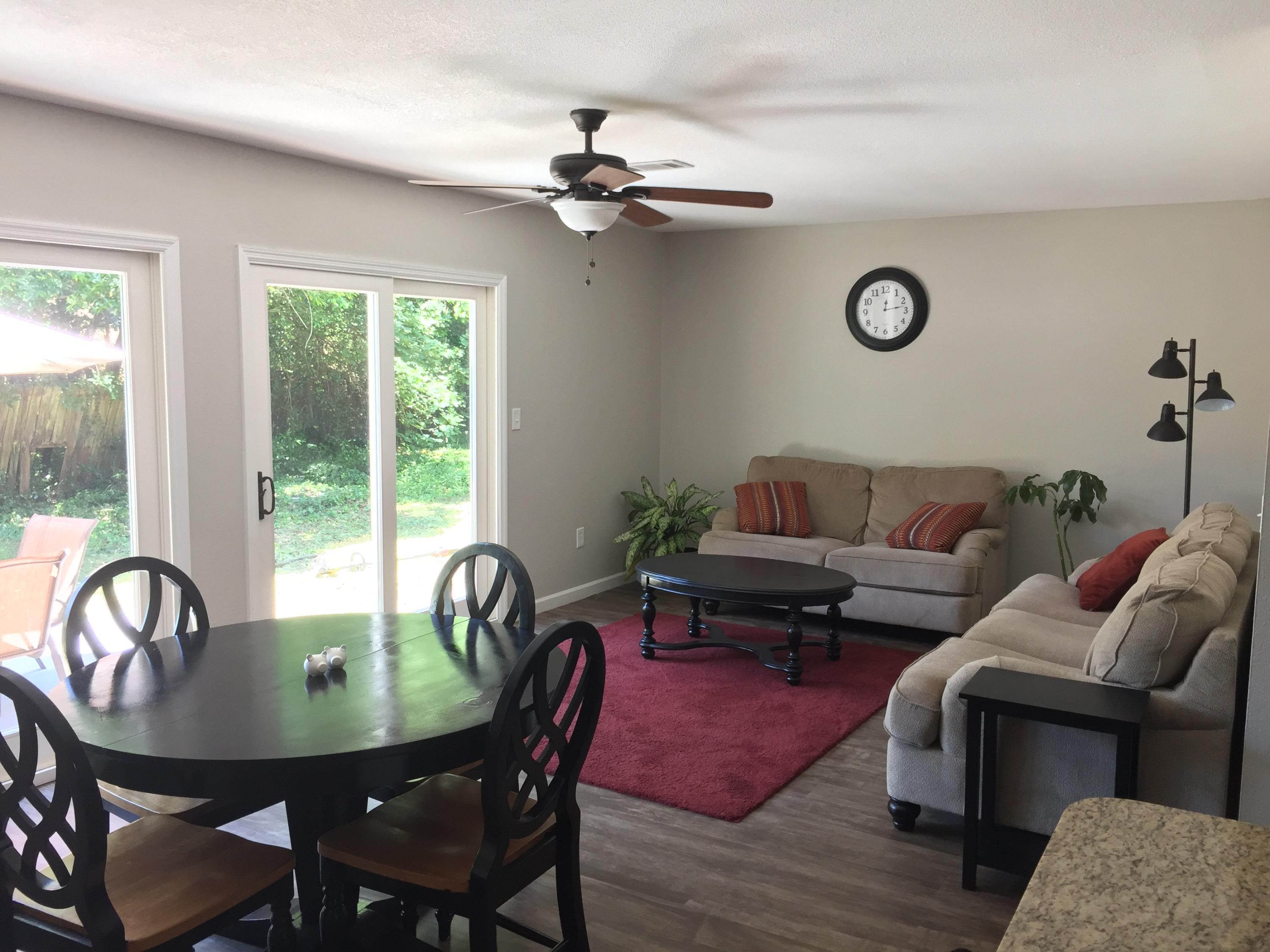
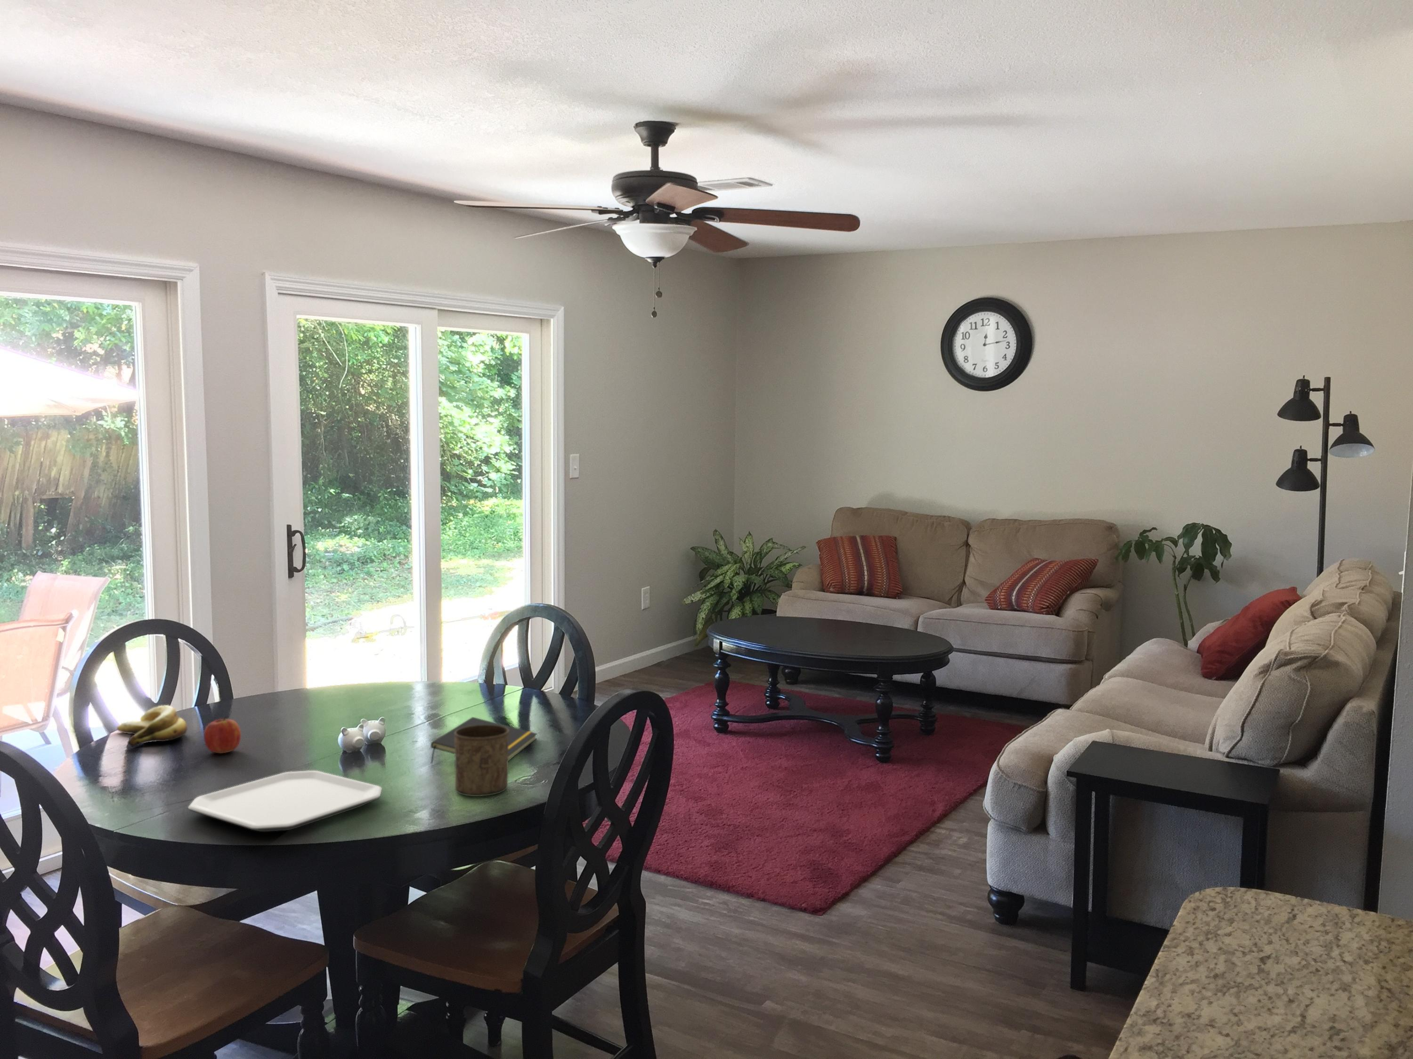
+ fruit [204,716,241,754]
+ notepad [431,716,537,764]
+ banana [117,704,188,746]
+ cup [455,725,510,796]
+ plate [187,770,383,832]
